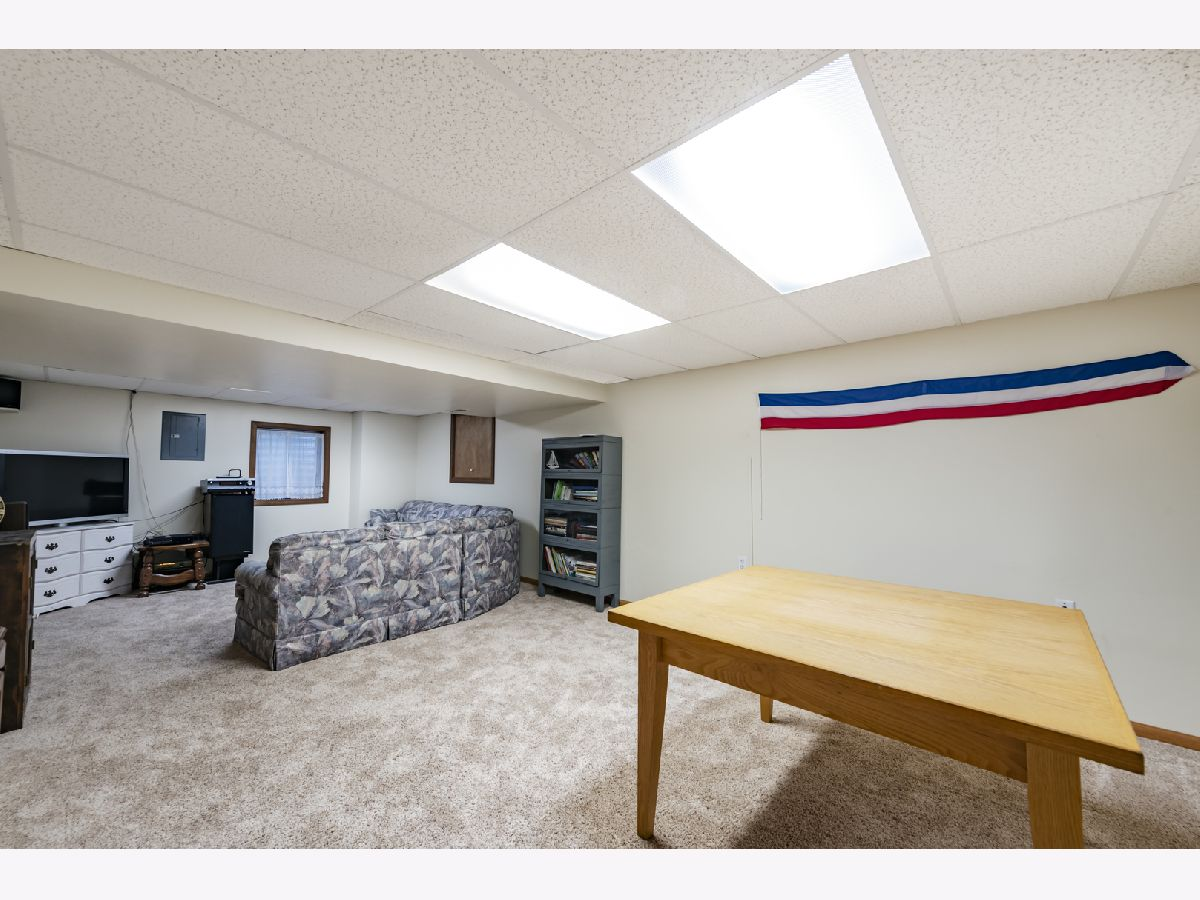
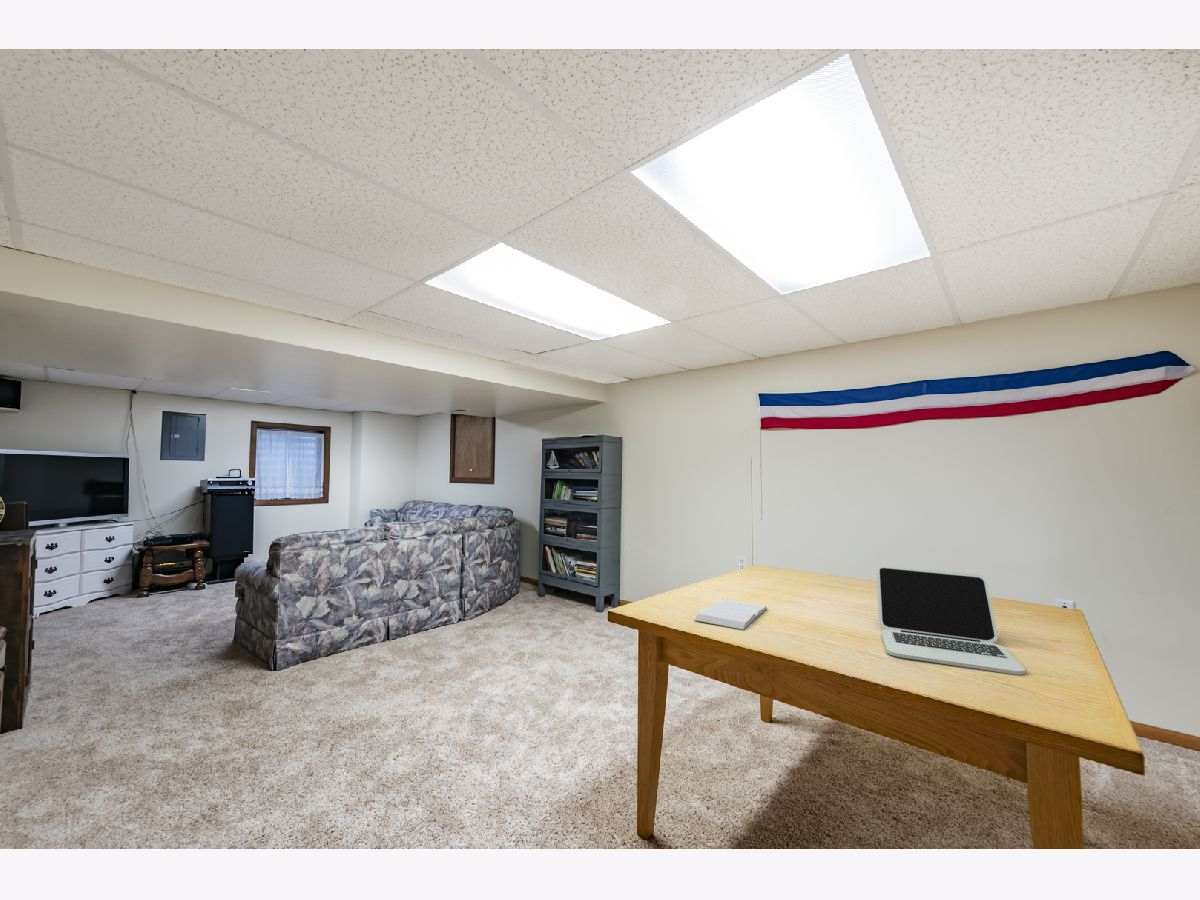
+ book [694,598,768,631]
+ laptop [875,566,1026,676]
